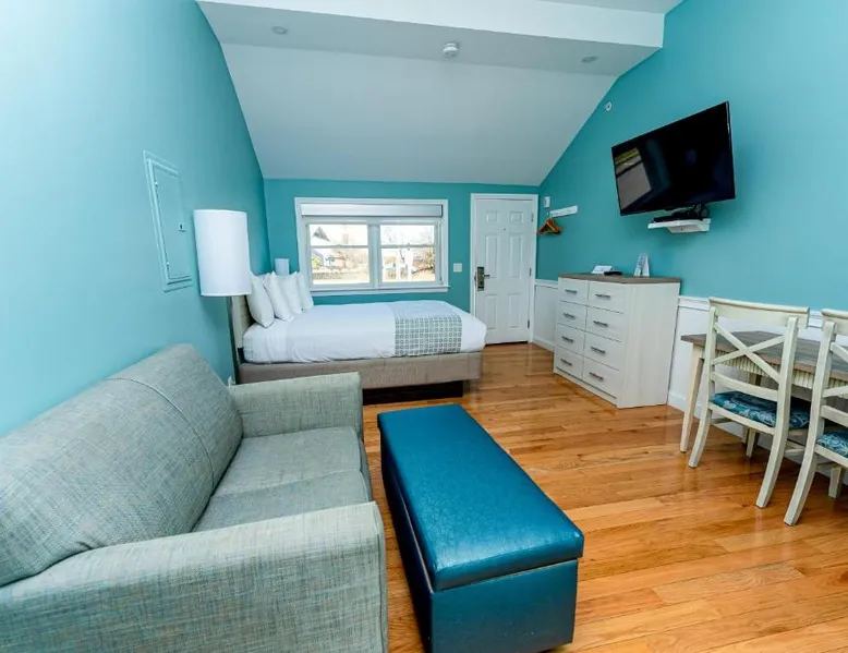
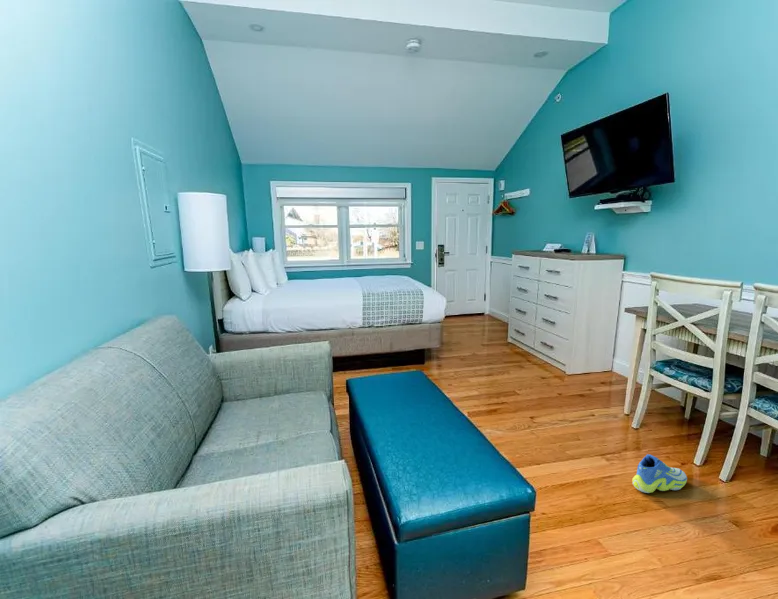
+ sneaker [631,453,688,494]
